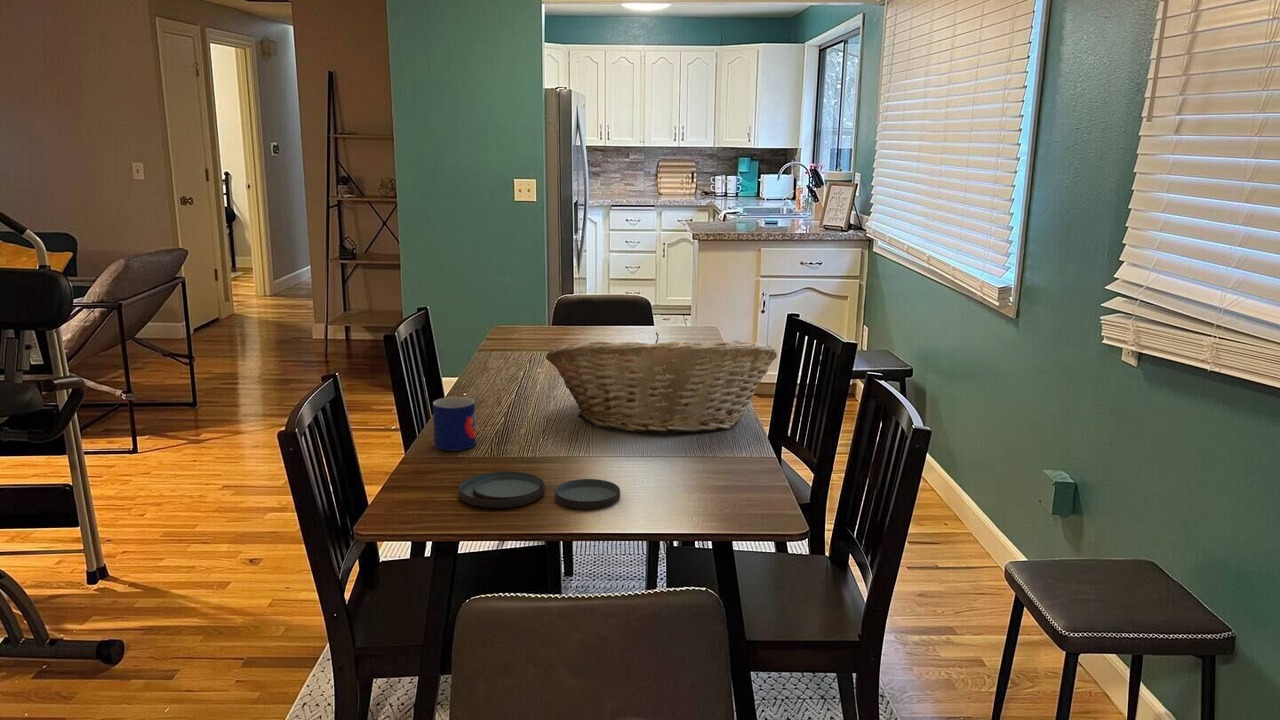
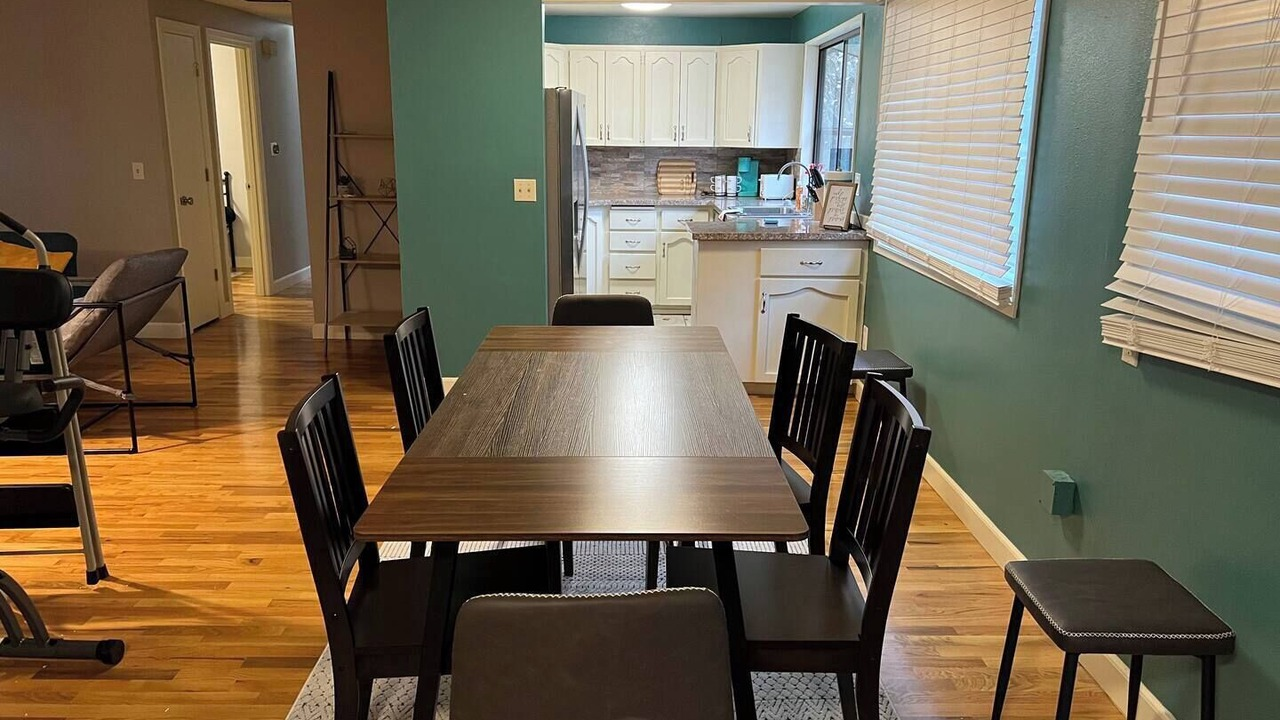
- mug [432,396,477,452]
- plate [458,470,621,510]
- fruit basket [545,331,778,435]
